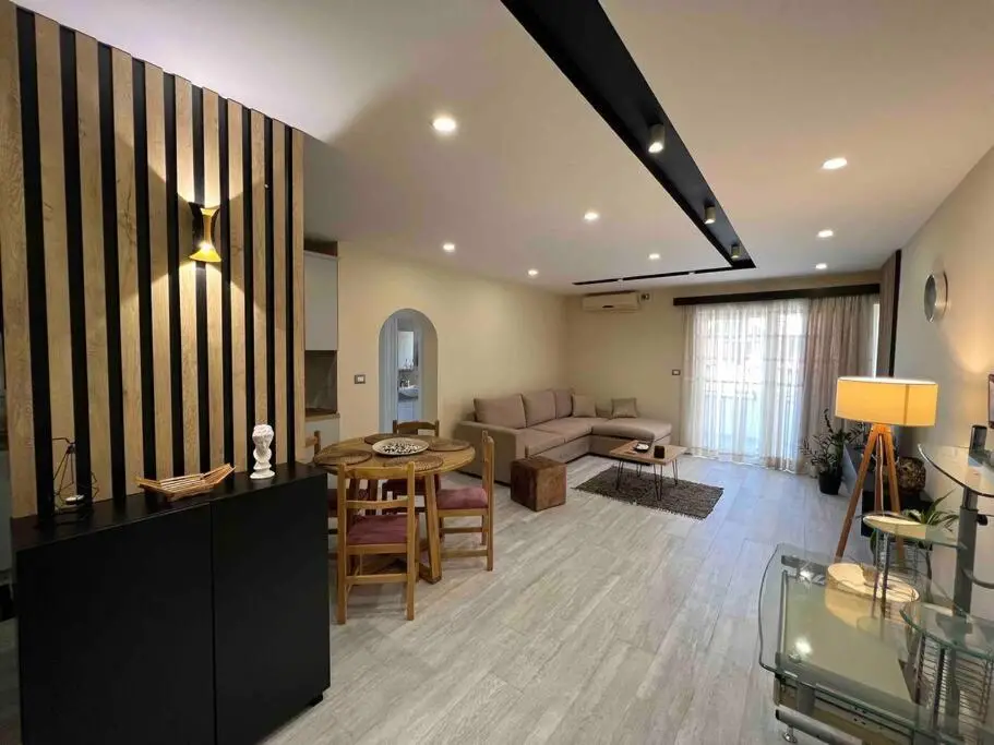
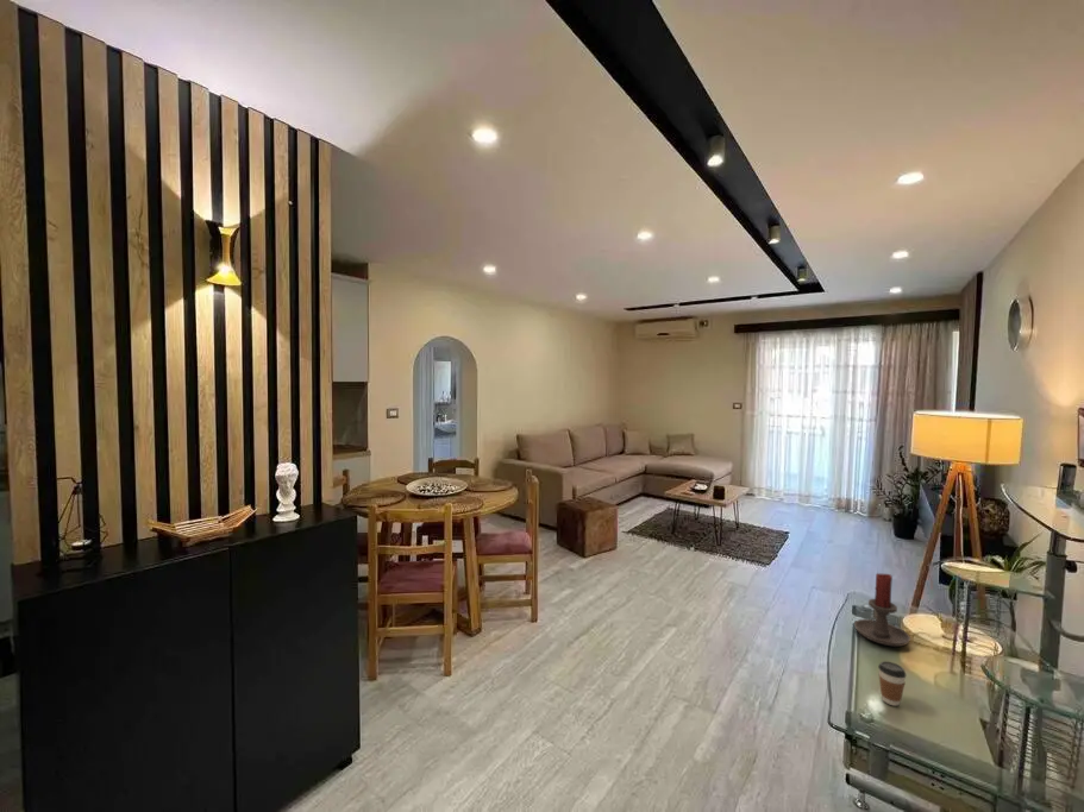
+ coffee cup [877,660,907,707]
+ candle holder [853,572,911,648]
